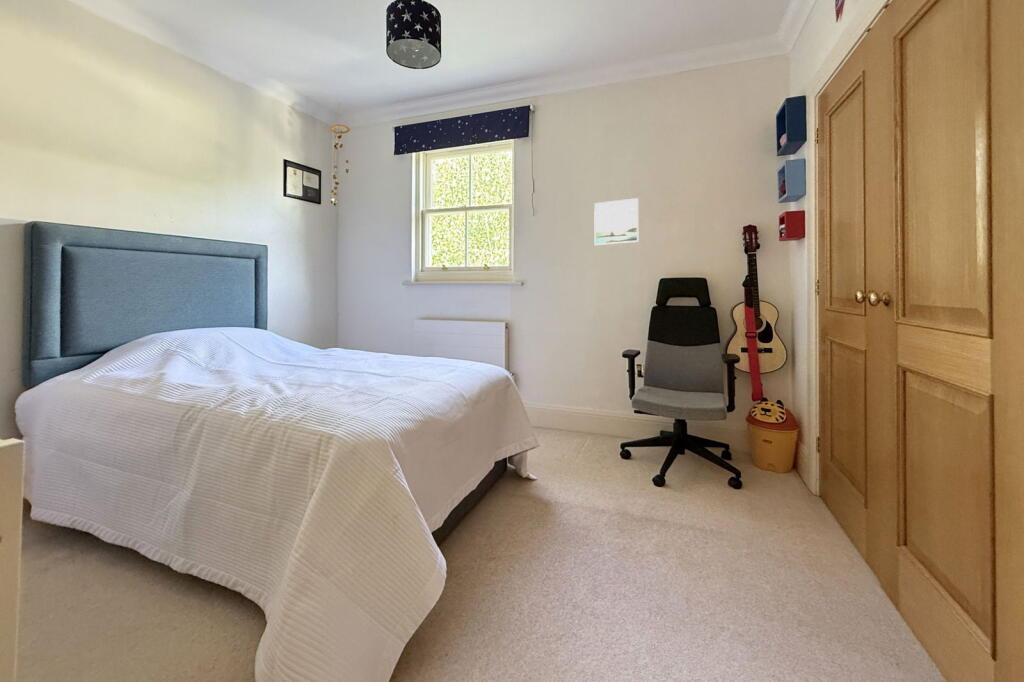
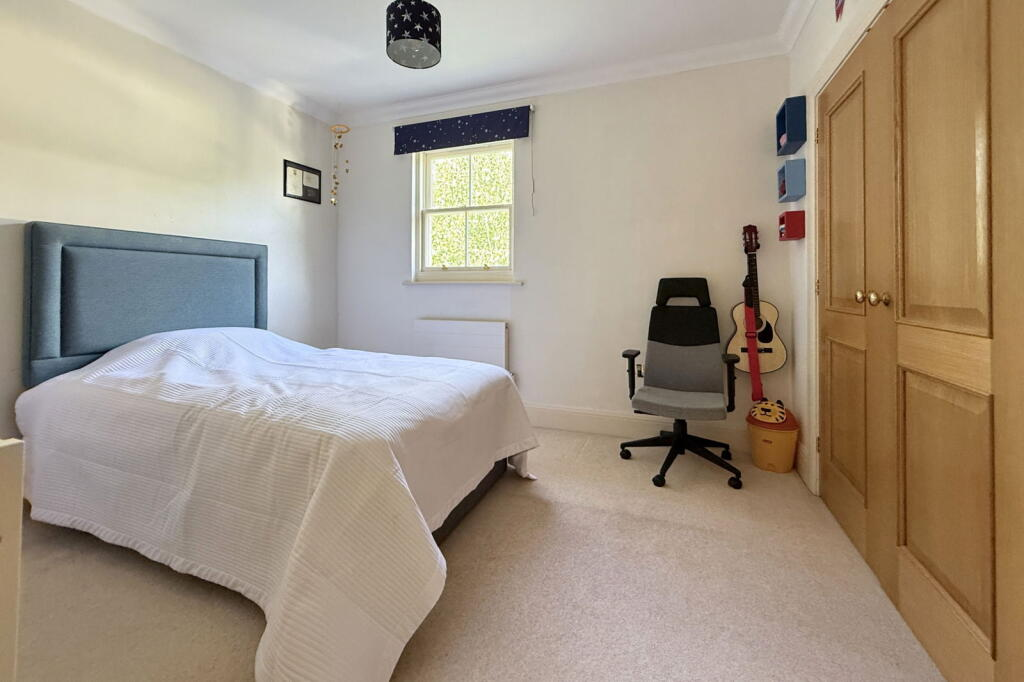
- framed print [593,197,639,247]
